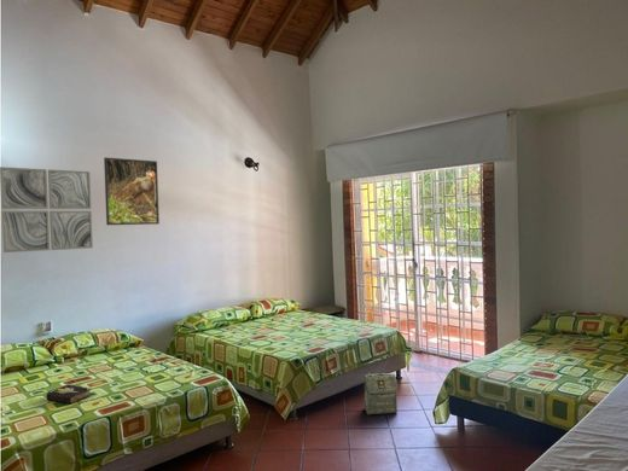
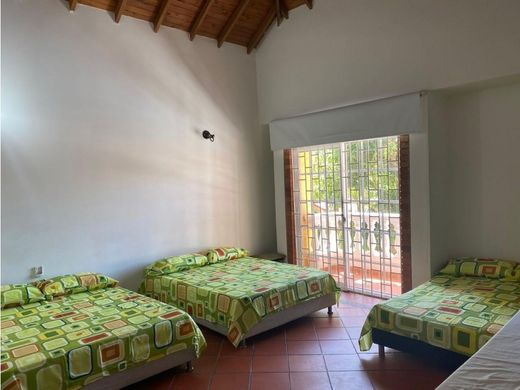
- wall art [0,165,94,254]
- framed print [103,156,161,226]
- hardback book [46,383,93,405]
- bag [364,372,399,415]
